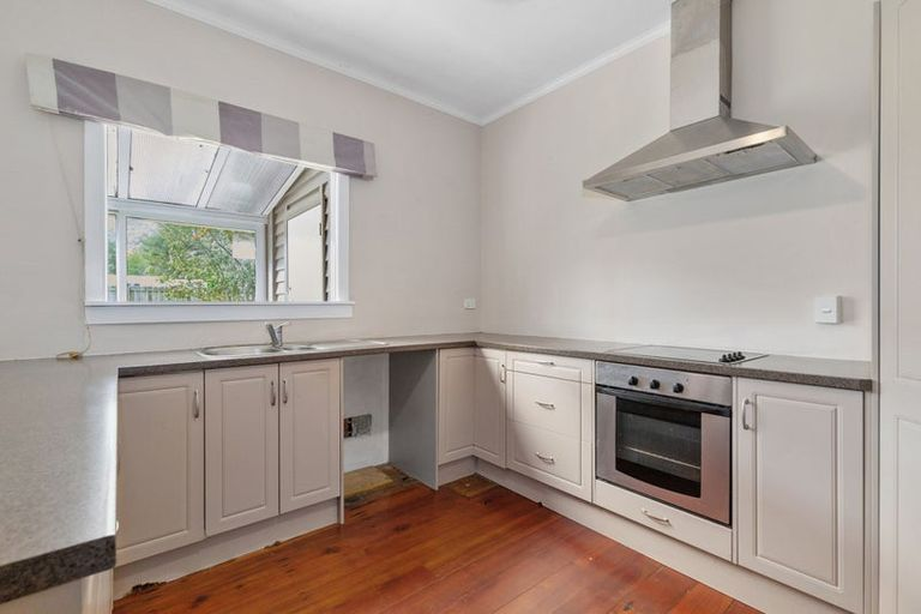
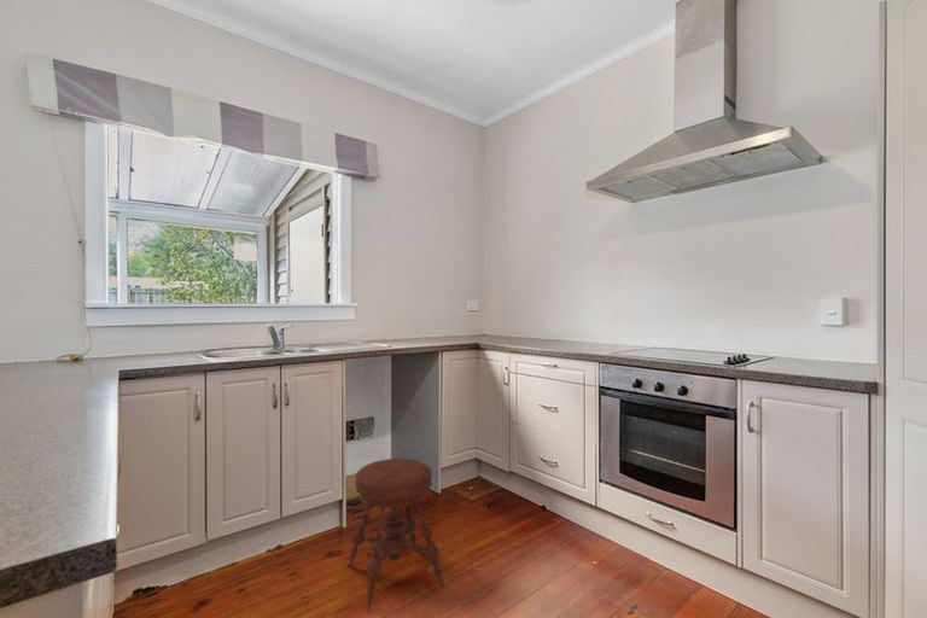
+ stool [346,457,445,612]
